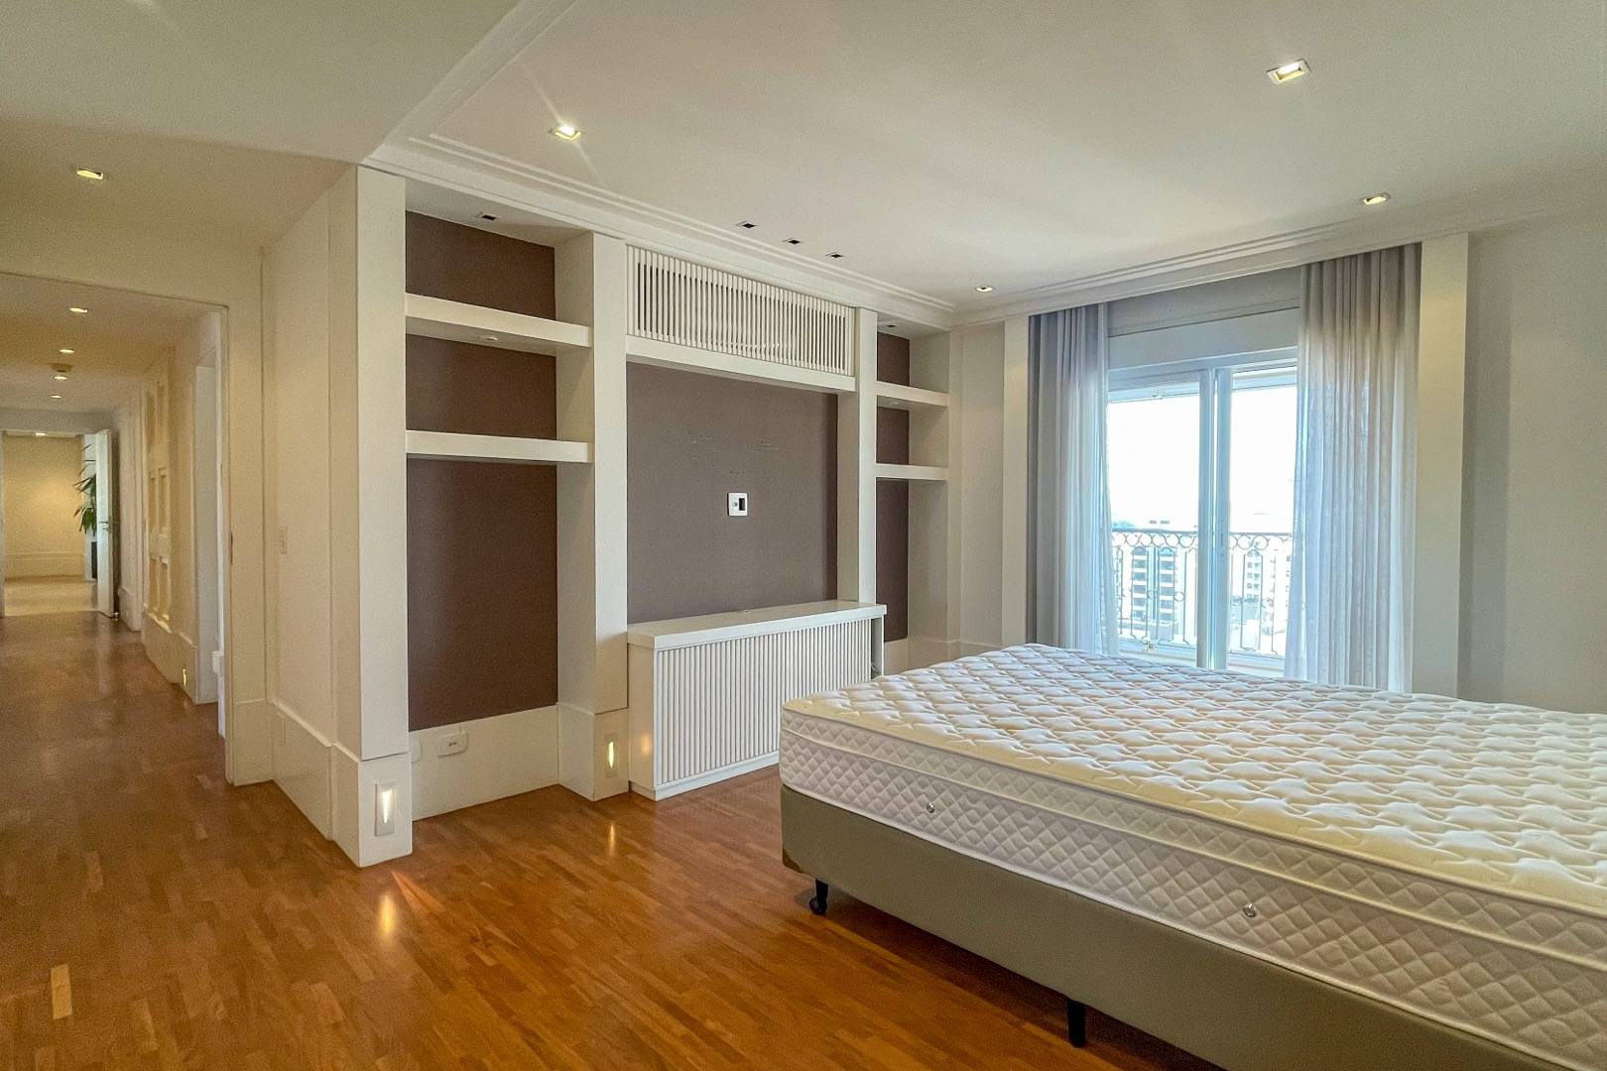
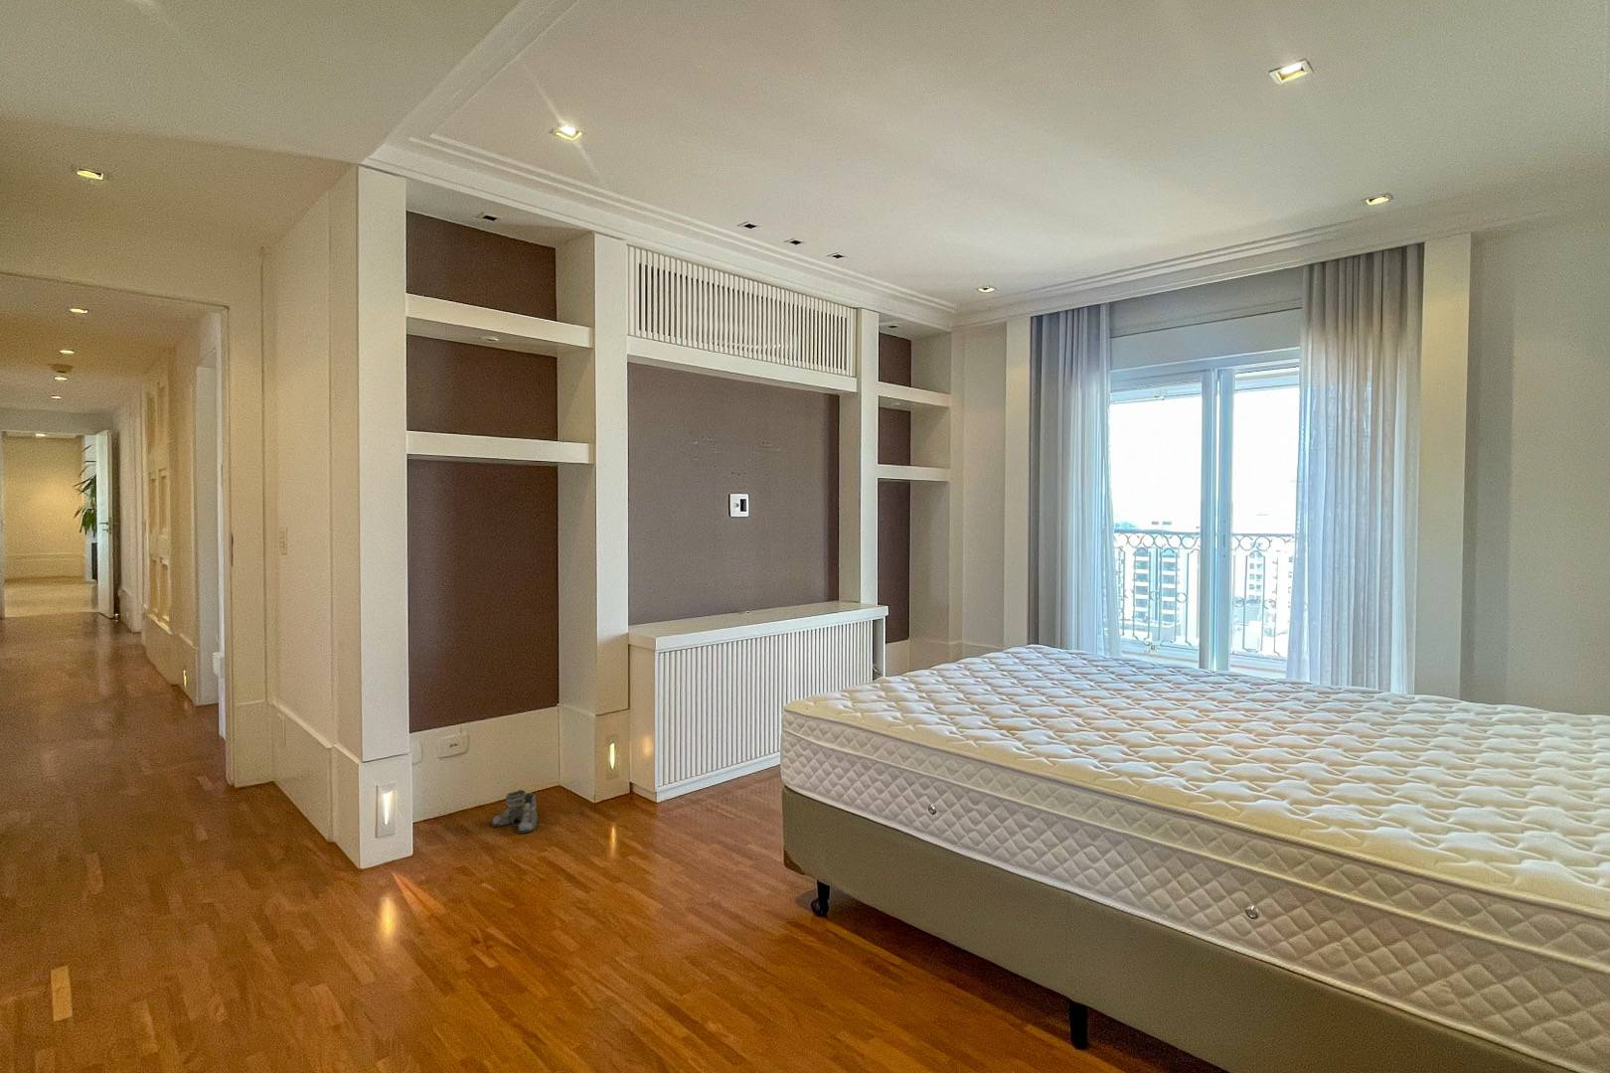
+ boots [491,789,546,835]
